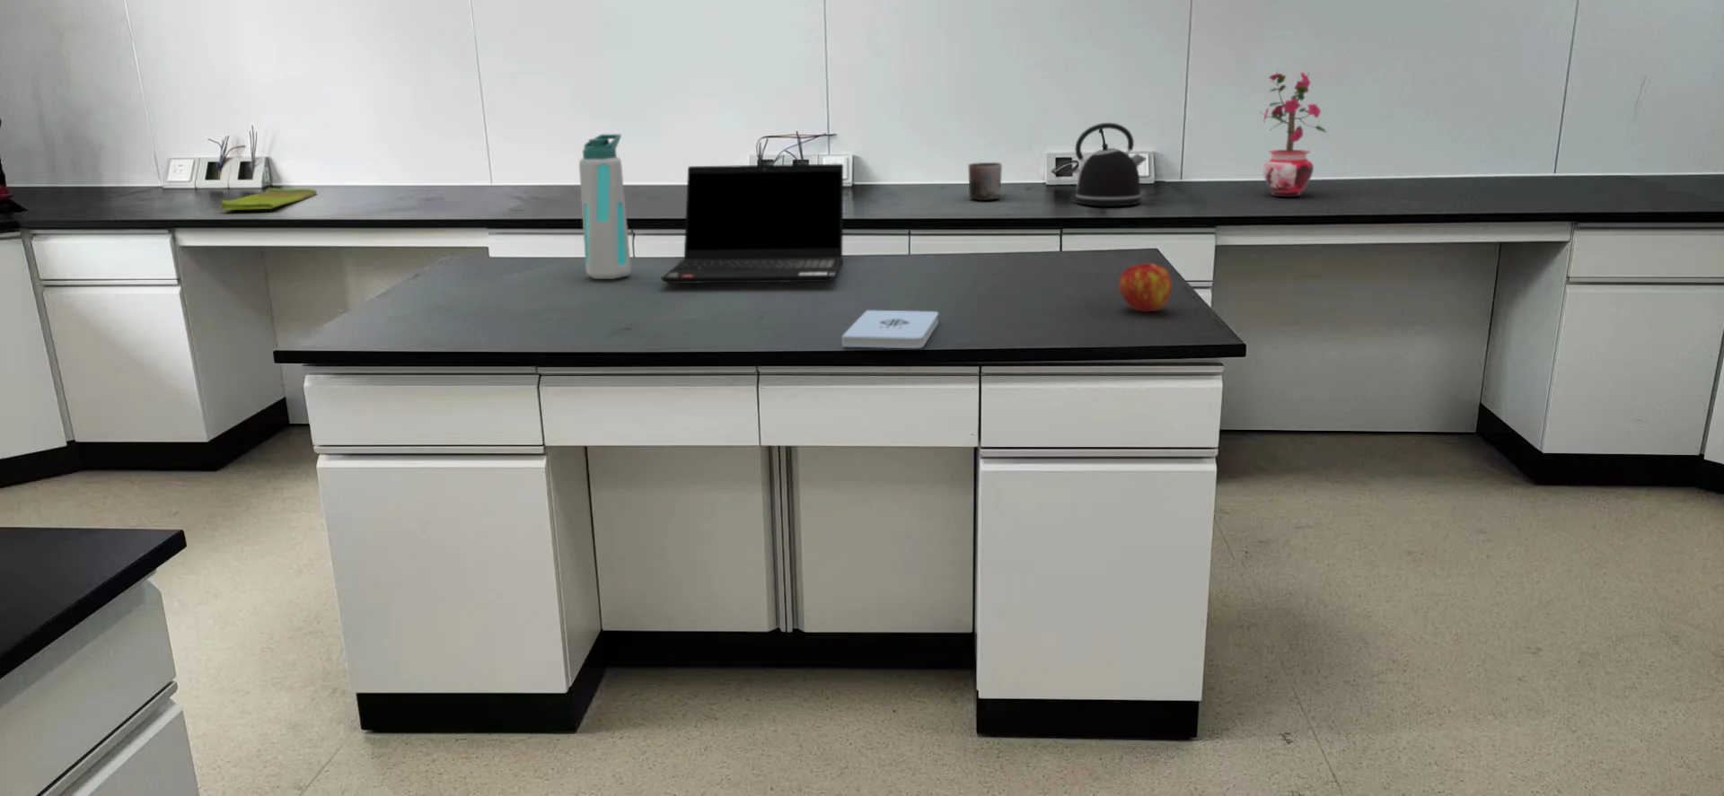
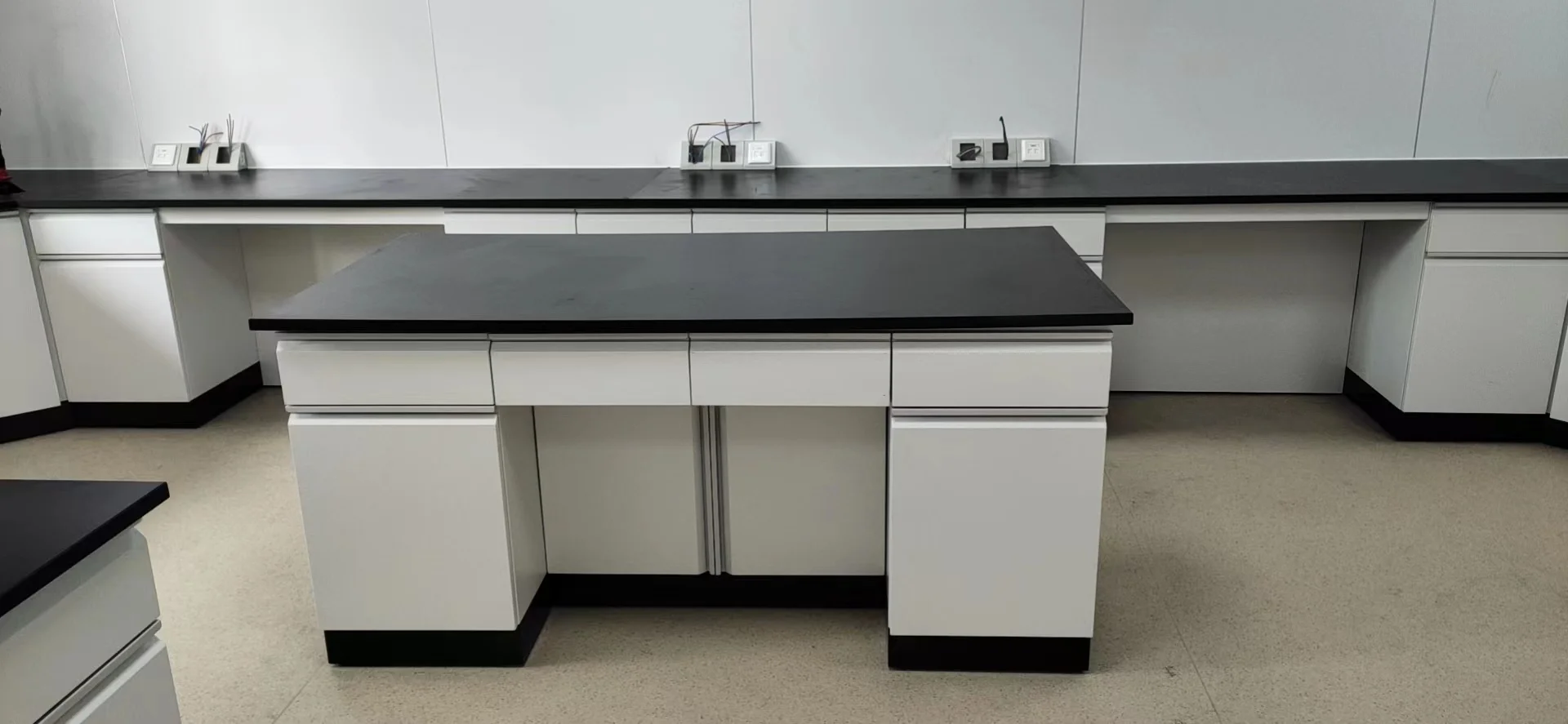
- dish towel [220,187,318,211]
- mug [968,162,1003,201]
- potted plant [1259,69,1327,198]
- apple [1118,262,1173,312]
- notepad [841,310,939,350]
- laptop computer [660,164,844,285]
- water bottle [578,134,632,280]
- kettle [1070,122,1148,207]
